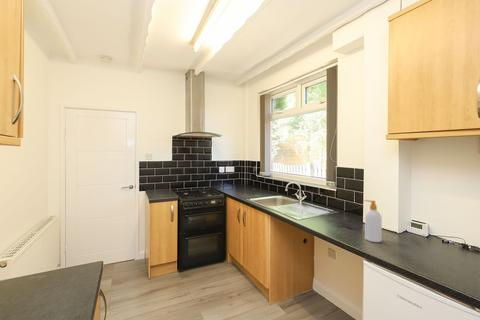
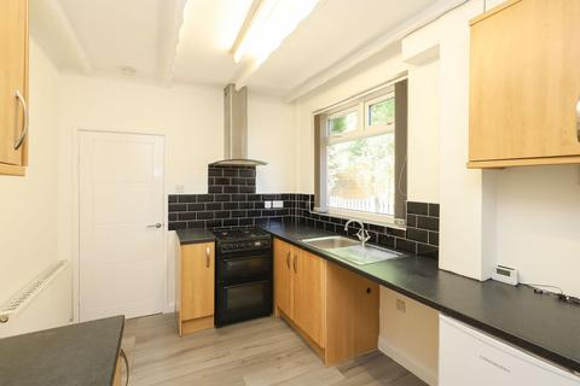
- soap bottle [363,199,383,243]
